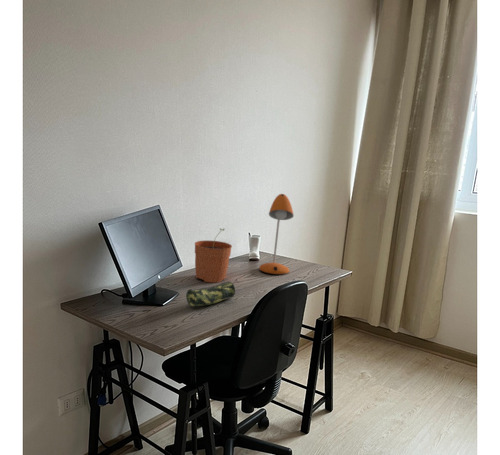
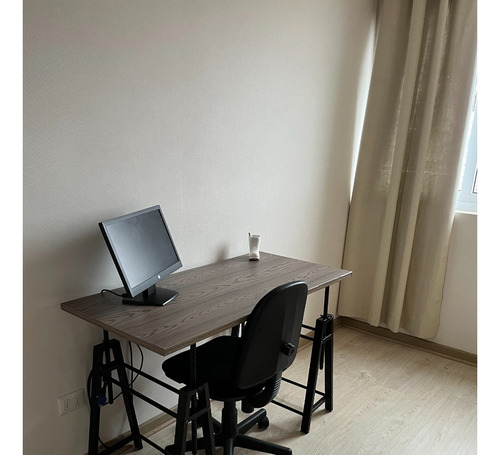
- pencil case [185,280,236,308]
- plant pot [194,228,233,284]
- desk lamp [258,193,295,276]
